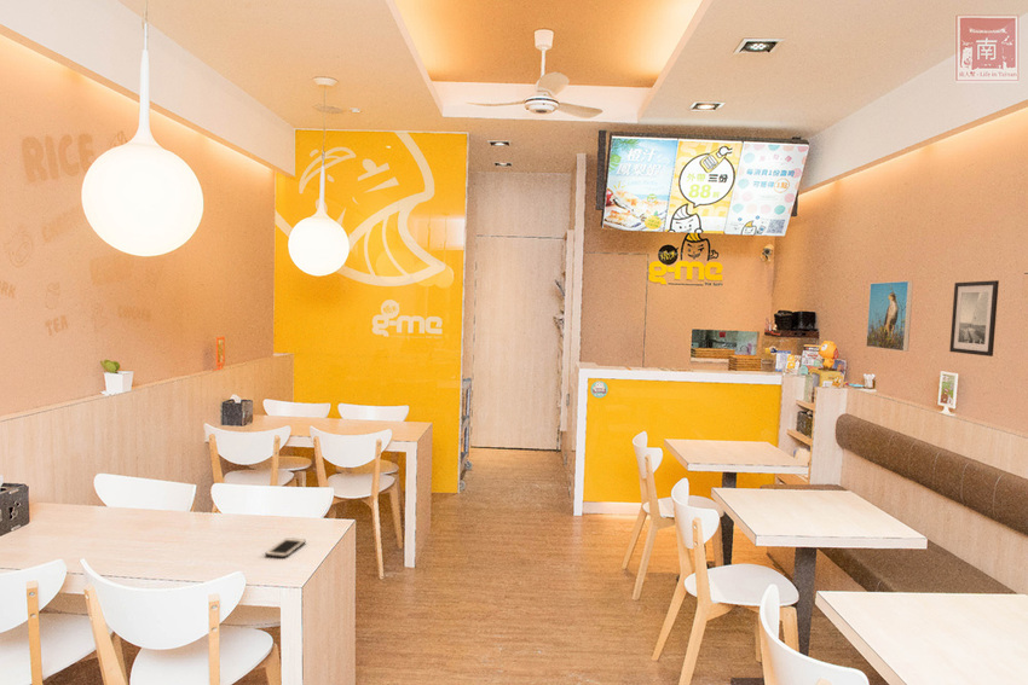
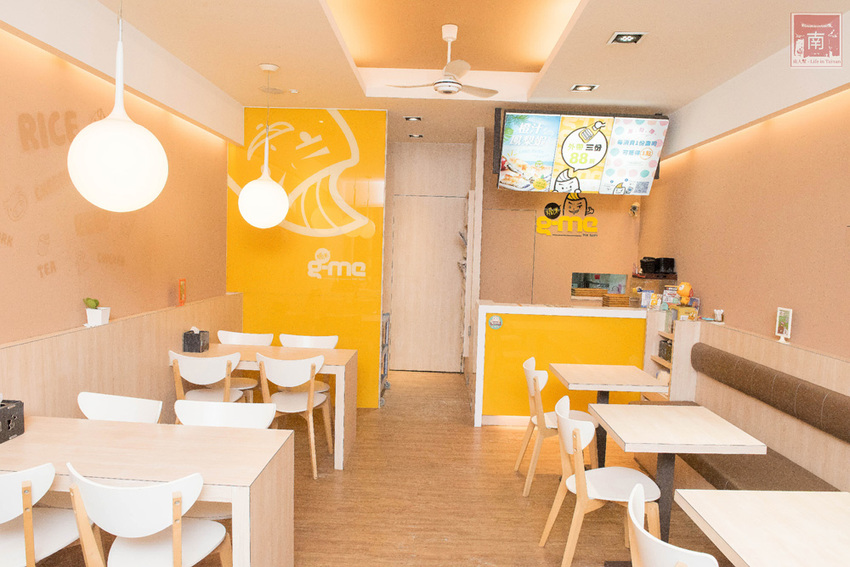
- wall art [948,279,1000,358]
- cell phone [264,536,307,558]
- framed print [865,280,914,353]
